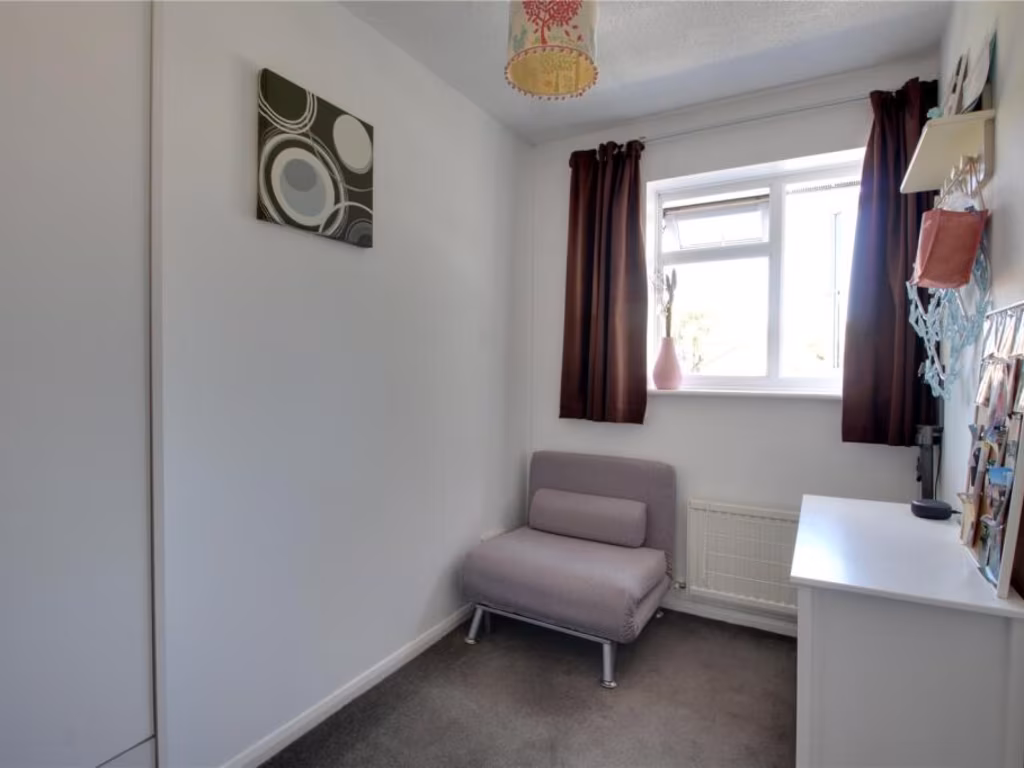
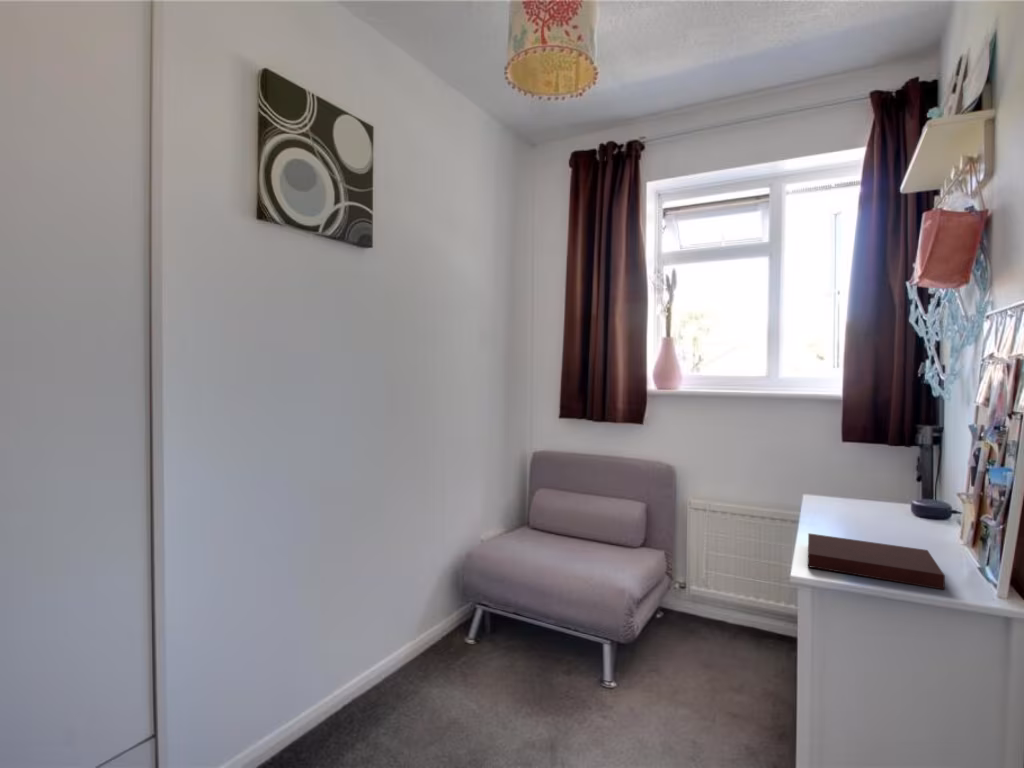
+ notebook [807,532,946,591]
